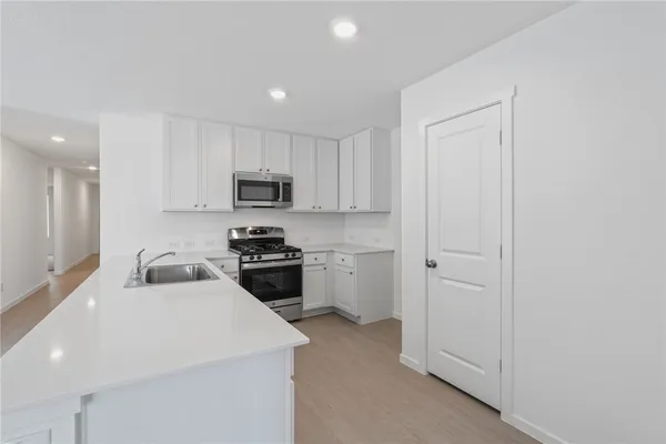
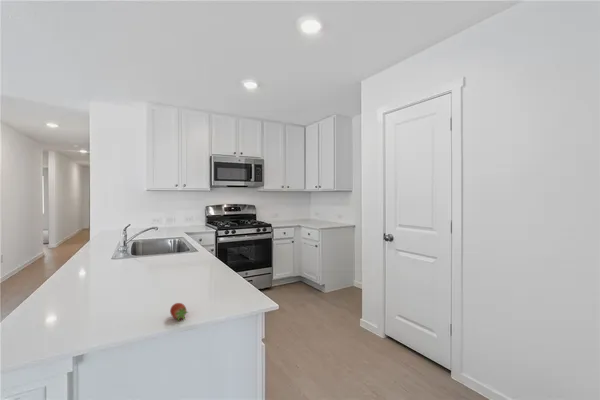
+ fruit [169,302,189,322]
